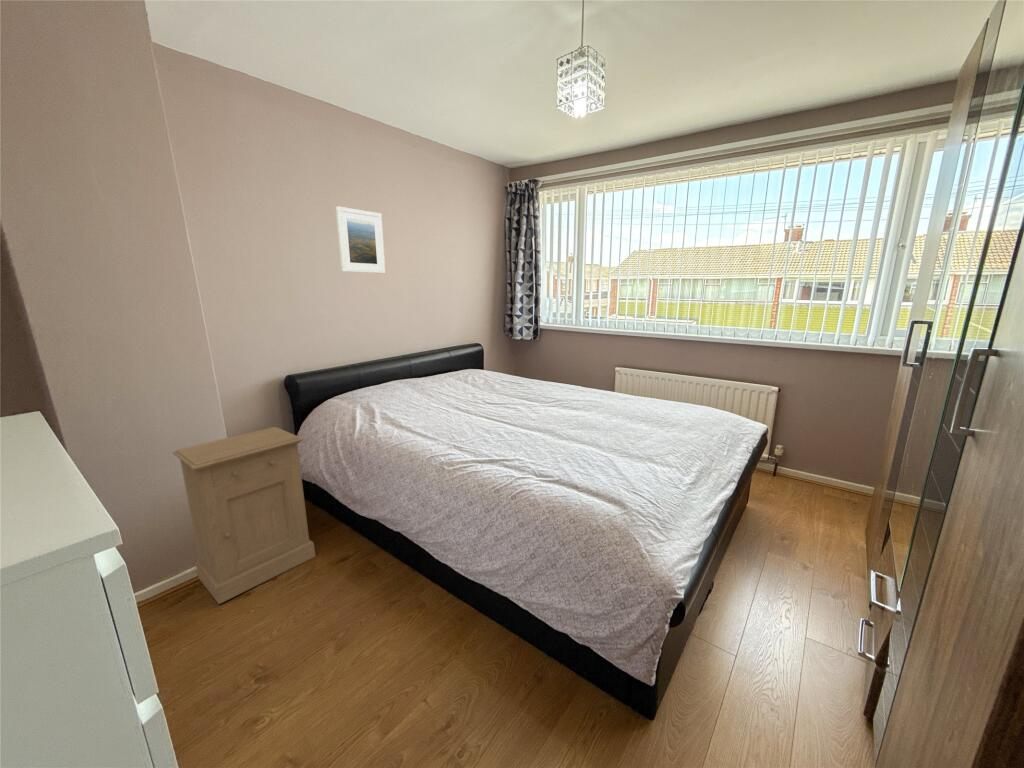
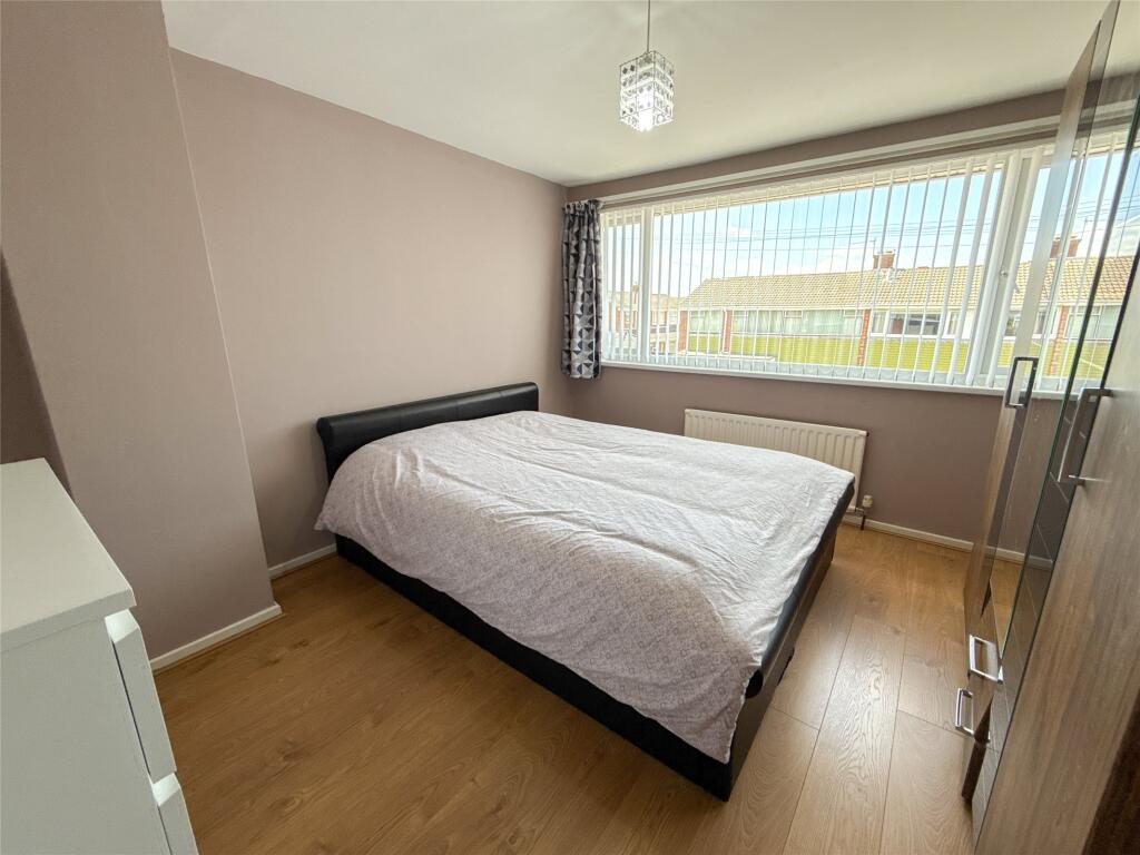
- cabinet [172,426,316,605]
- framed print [335,206,386,274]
